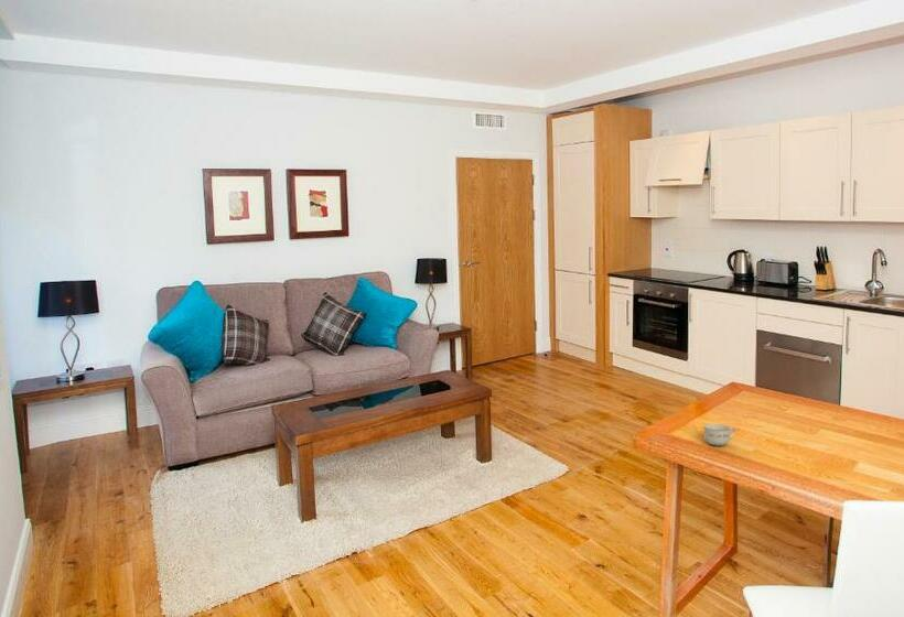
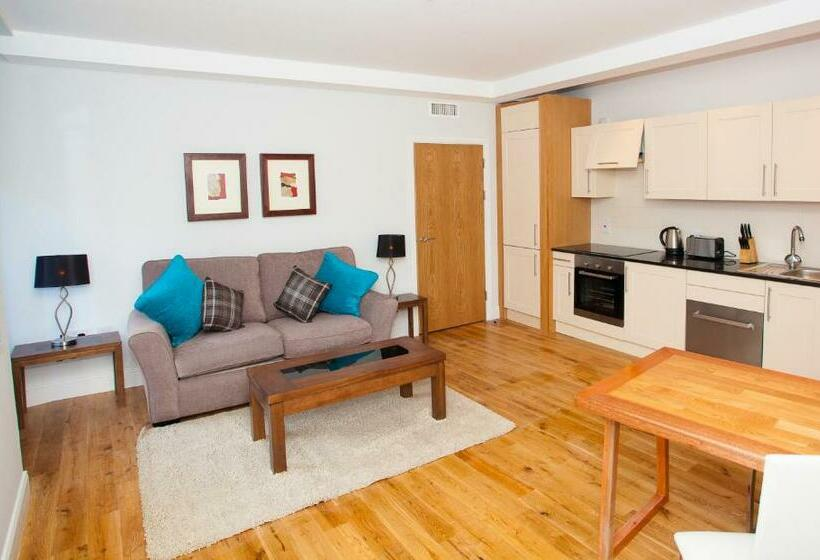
- cup [703,423,738,446]
